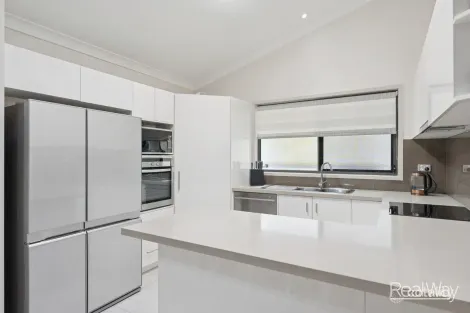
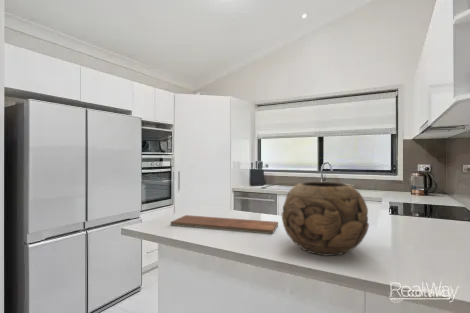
+ decorative bowl [281,181,370,257]
+ chopping board [169,214,279,235]
